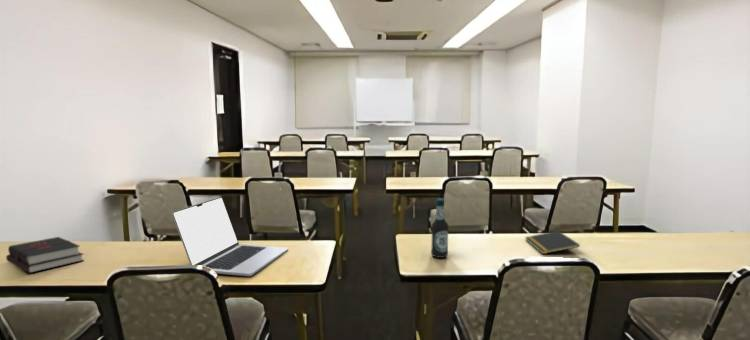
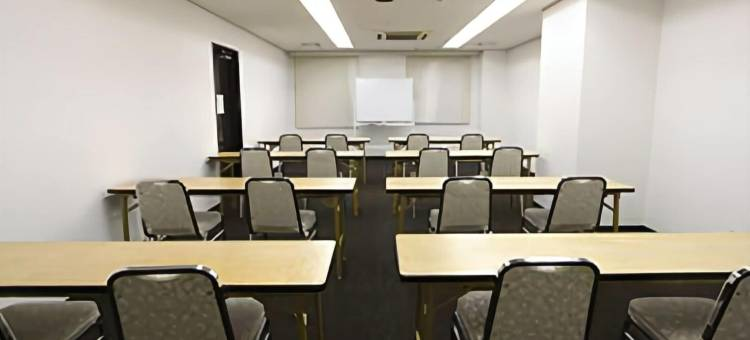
- hardback book [5,236,85,274]
- notepad [524,230,581,255]
- bottle [430,197,450,259]
- laptop [171,196,289,277]
